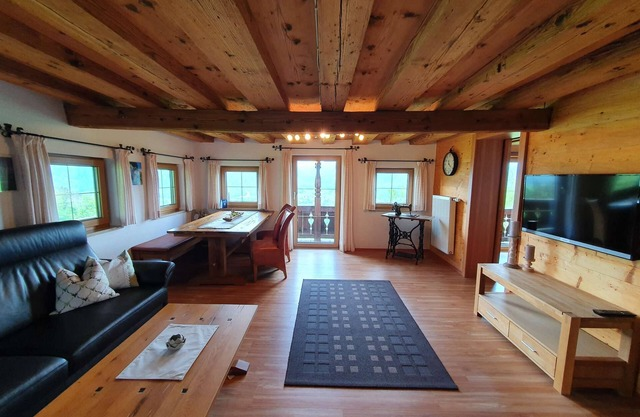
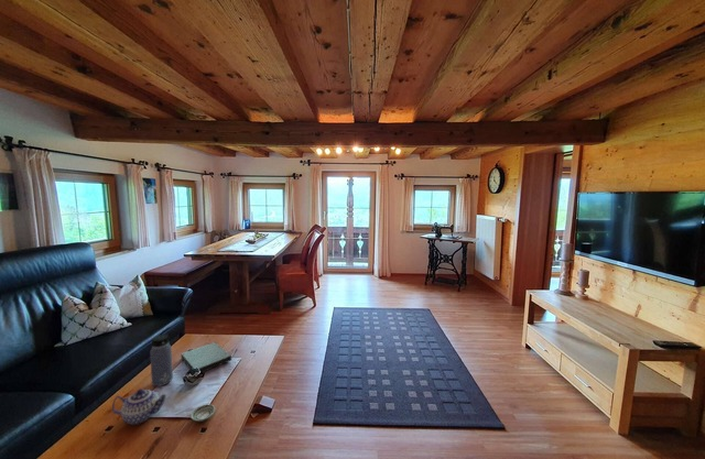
+ water bottle [149,326,174,387]
+ book [180,341,232,374]
+ teapot [111,387,167,426]
+ saucer [189,403,216,423]
